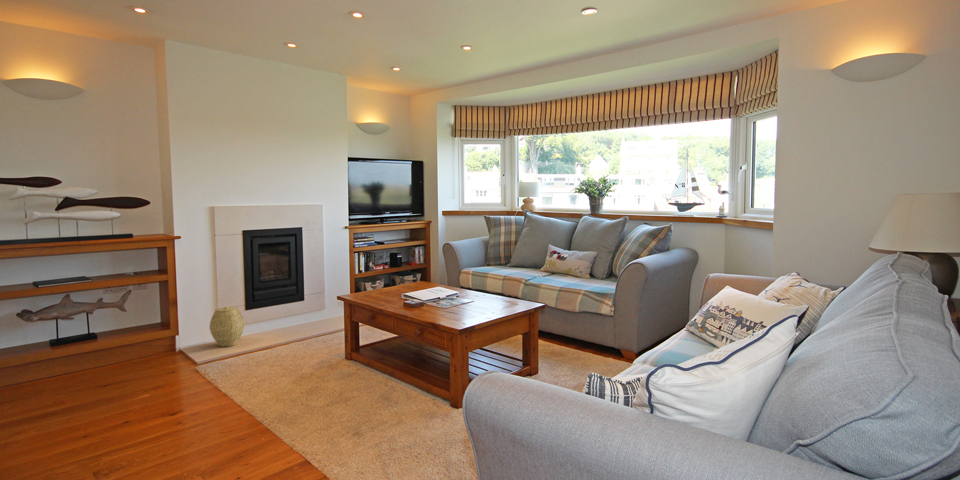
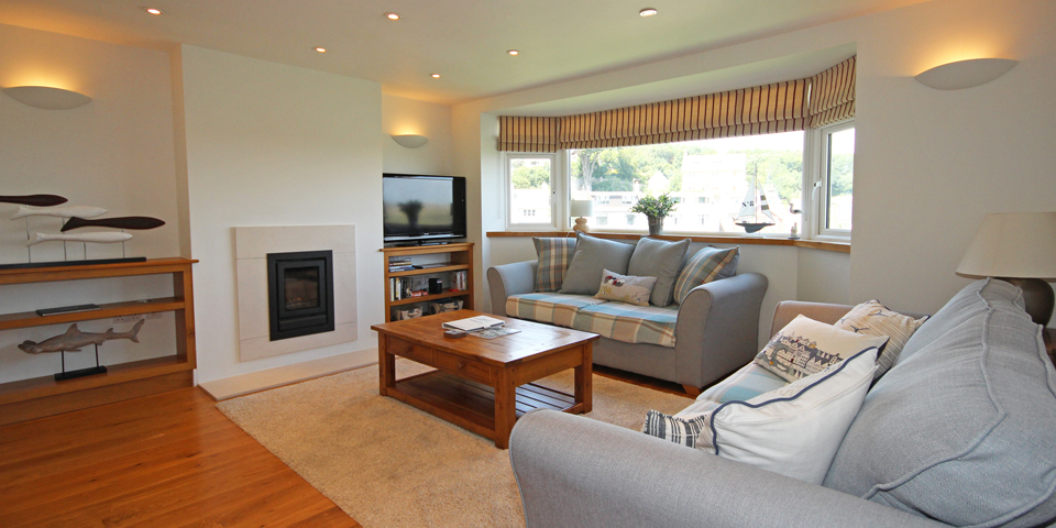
- woven basket [209,306,245,348]
